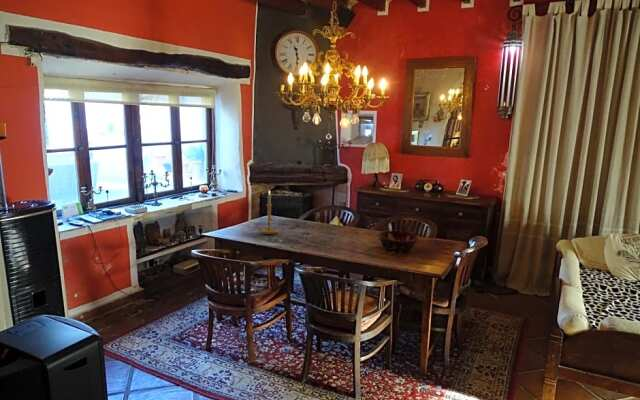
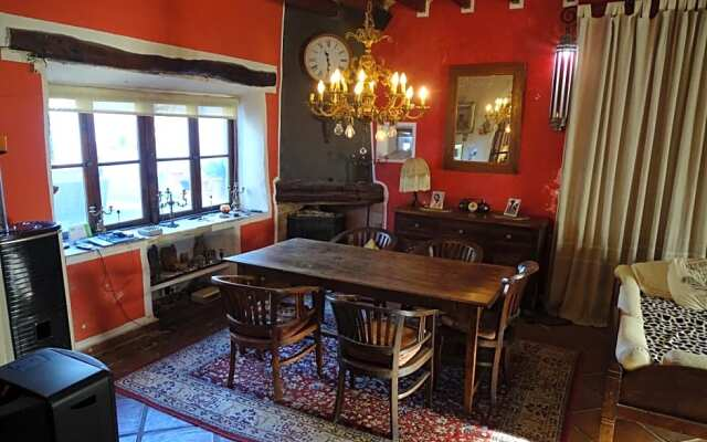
- candle holder [254,190,279,235]
- decorative bowl [377,230,420,252]
